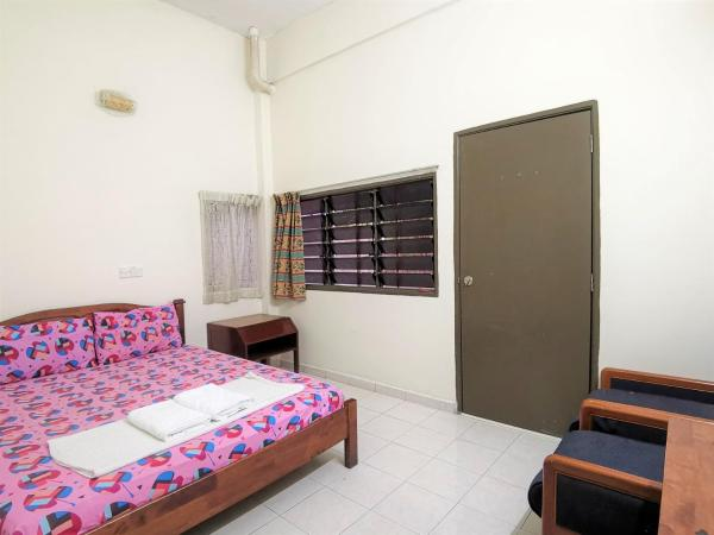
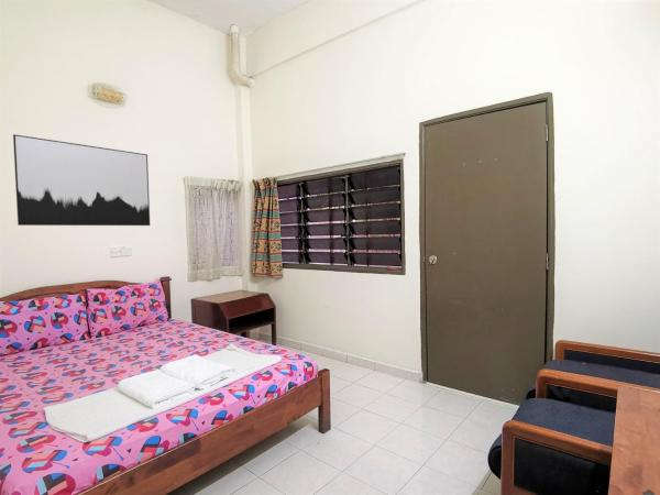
+ wall art [12,133,151,227]
